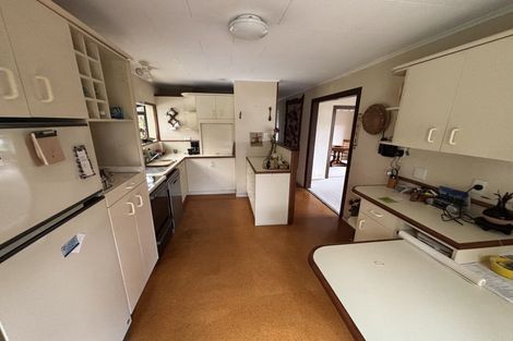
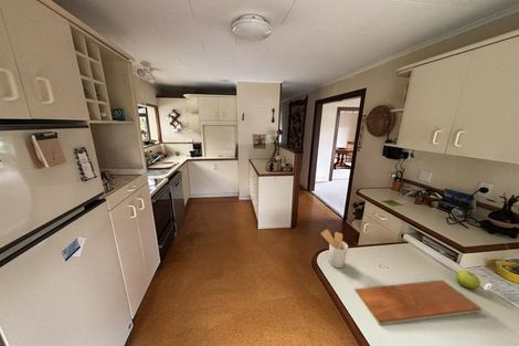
+ utensil holder [320,229,349,269]
+ fruit [455,269,481,291]
+ chopping board [353,279,483,326]
